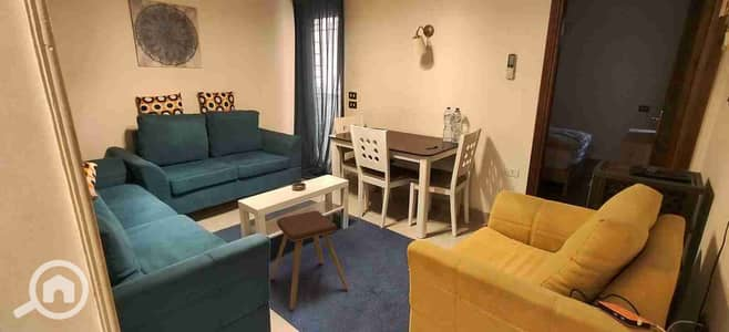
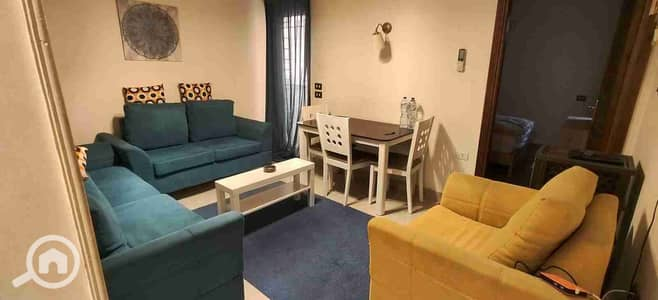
- music stool [269,209,349,311]
